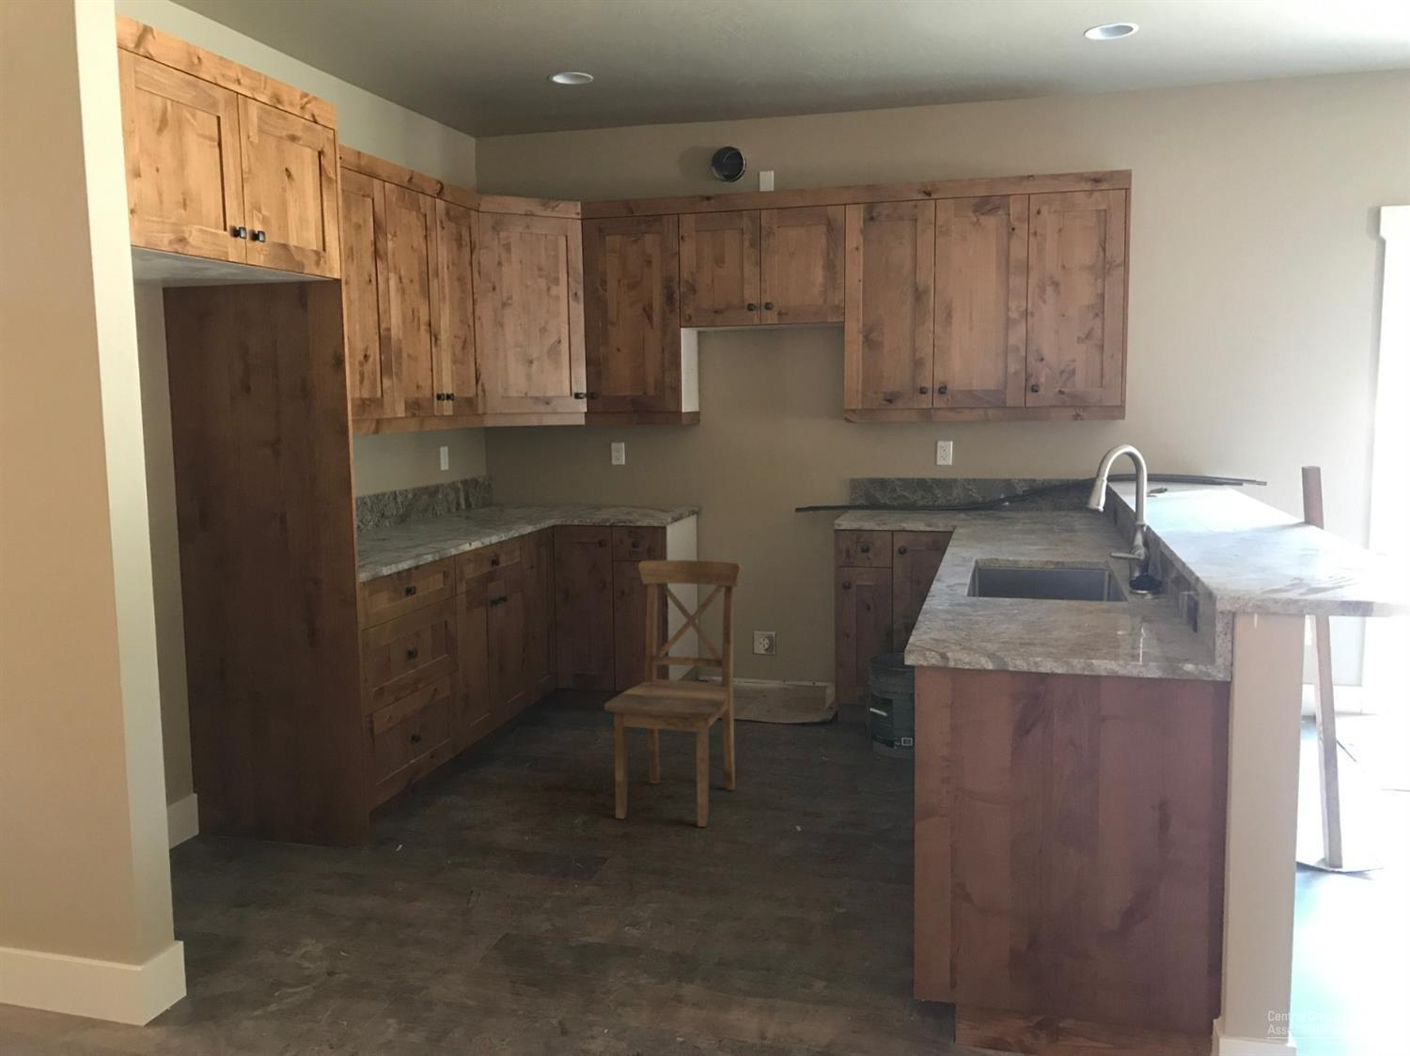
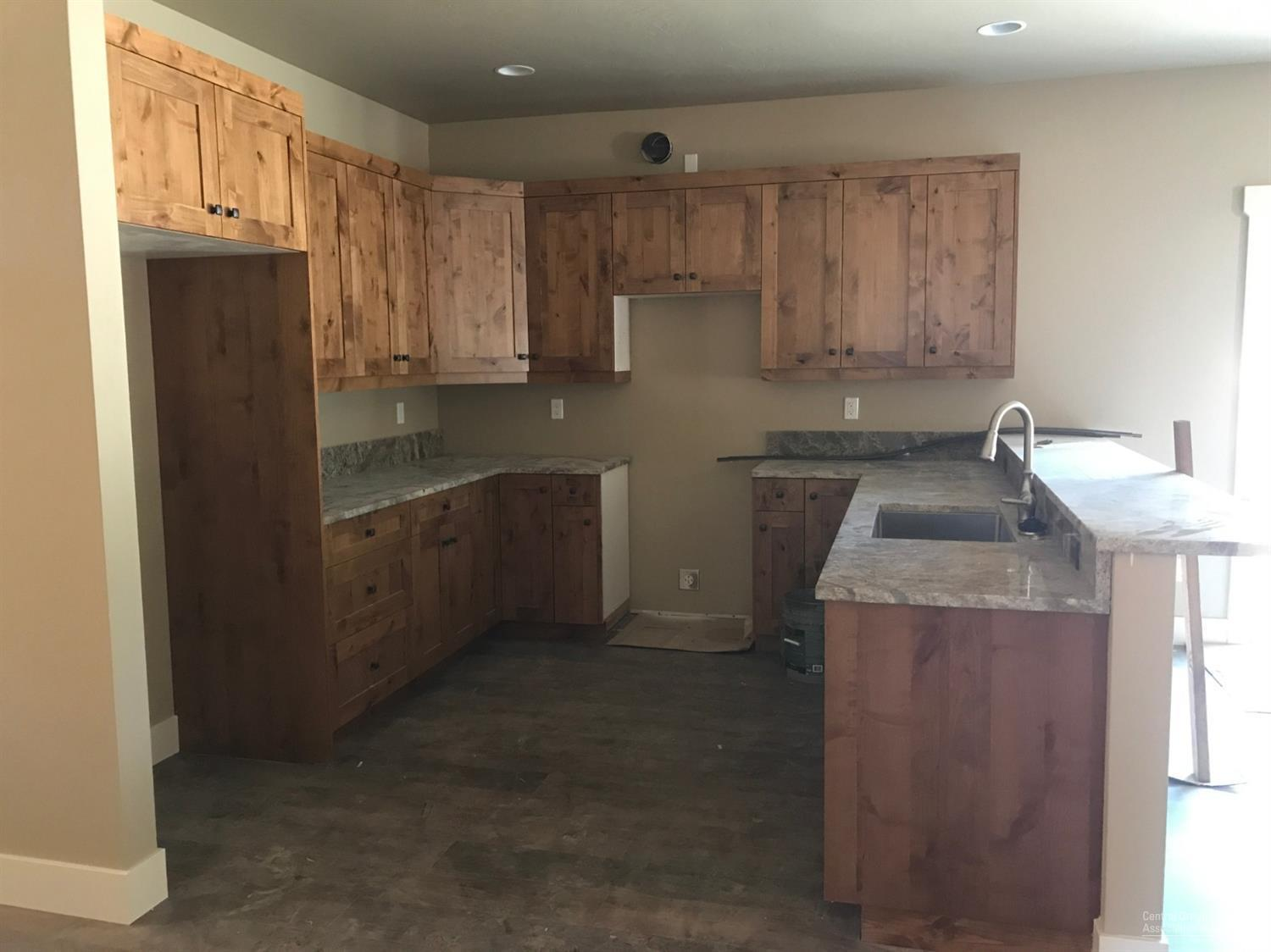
- dining chair [603,559,743,827]
